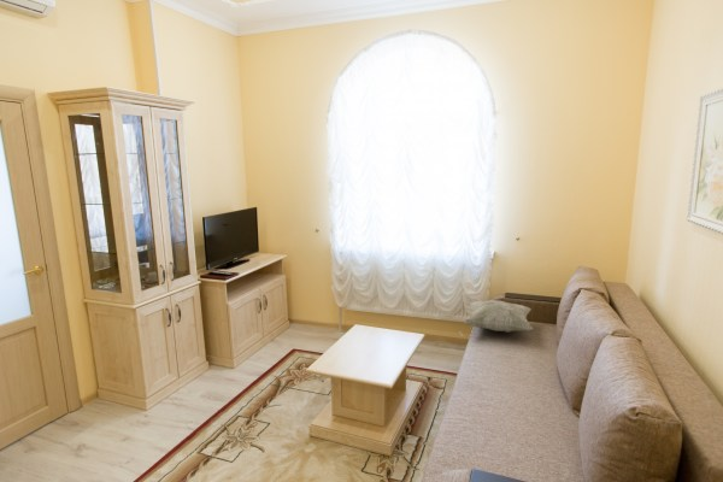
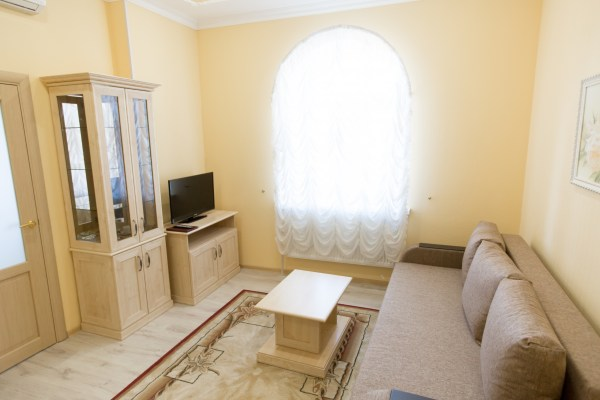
- decorative pillow [463,299,535,333]
